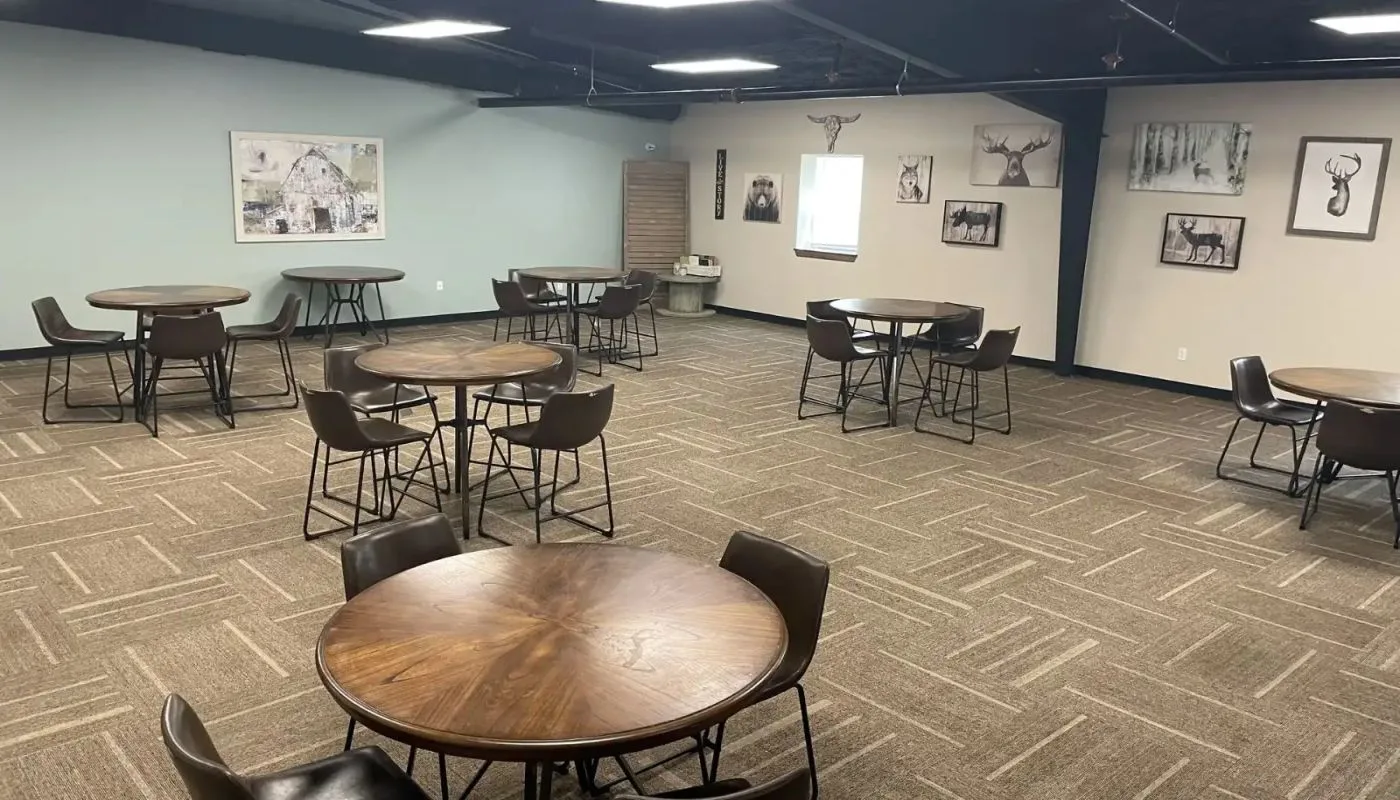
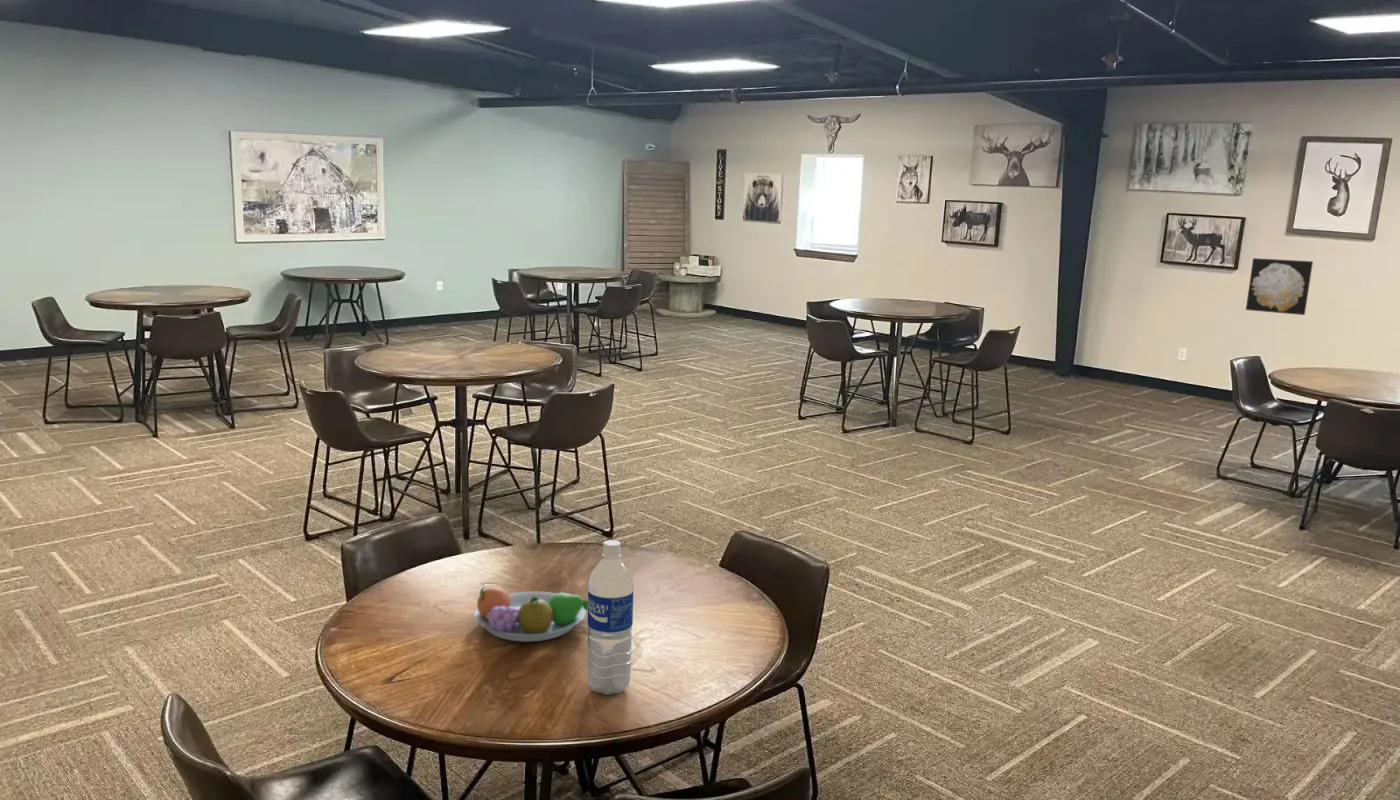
+ wall art [1245,257,1314,316]
+ fruit bowl [473,586,588,643]
+ water bottle [586,539,635,696]
